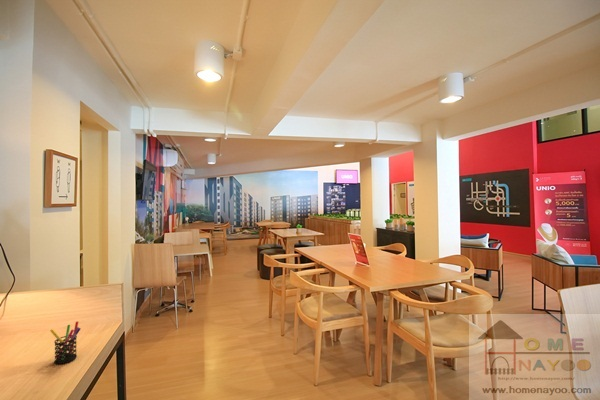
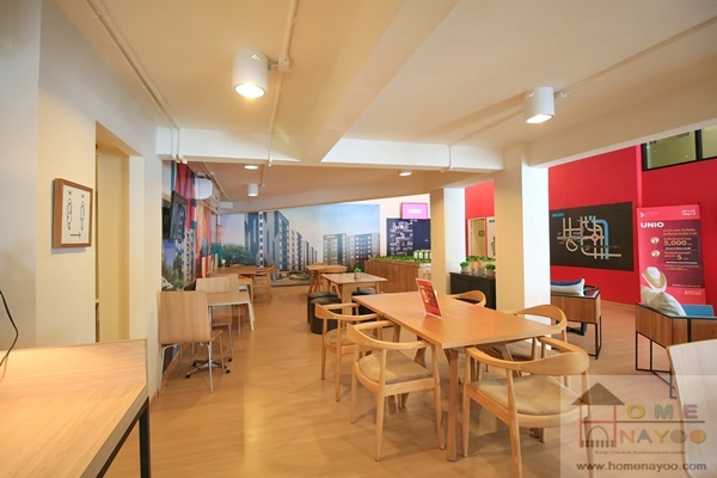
- pen holder [49,320,82,365]
